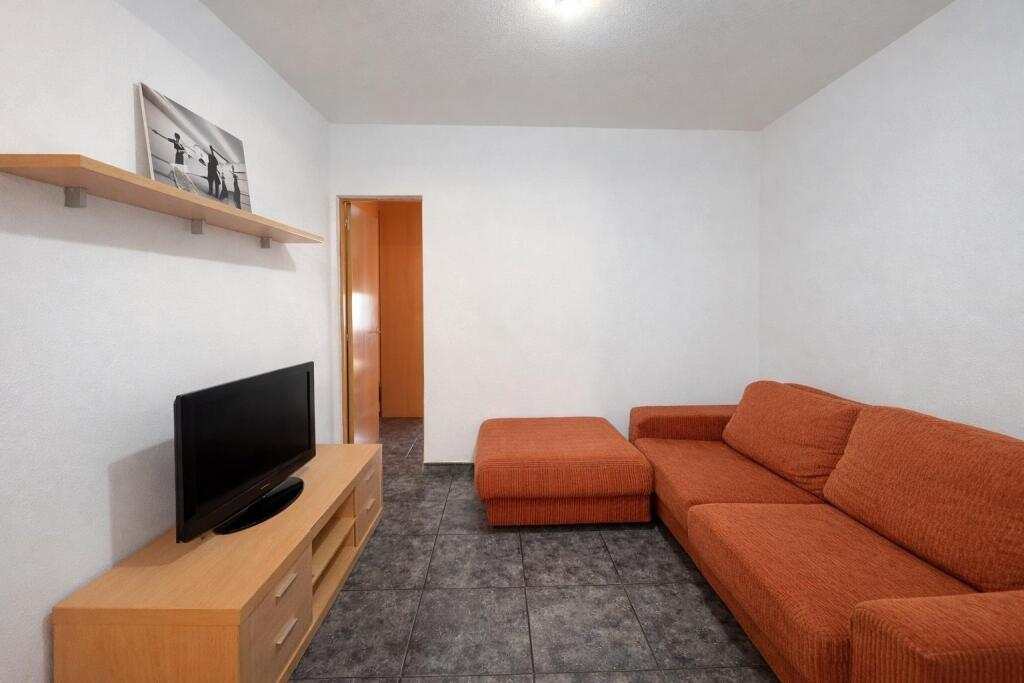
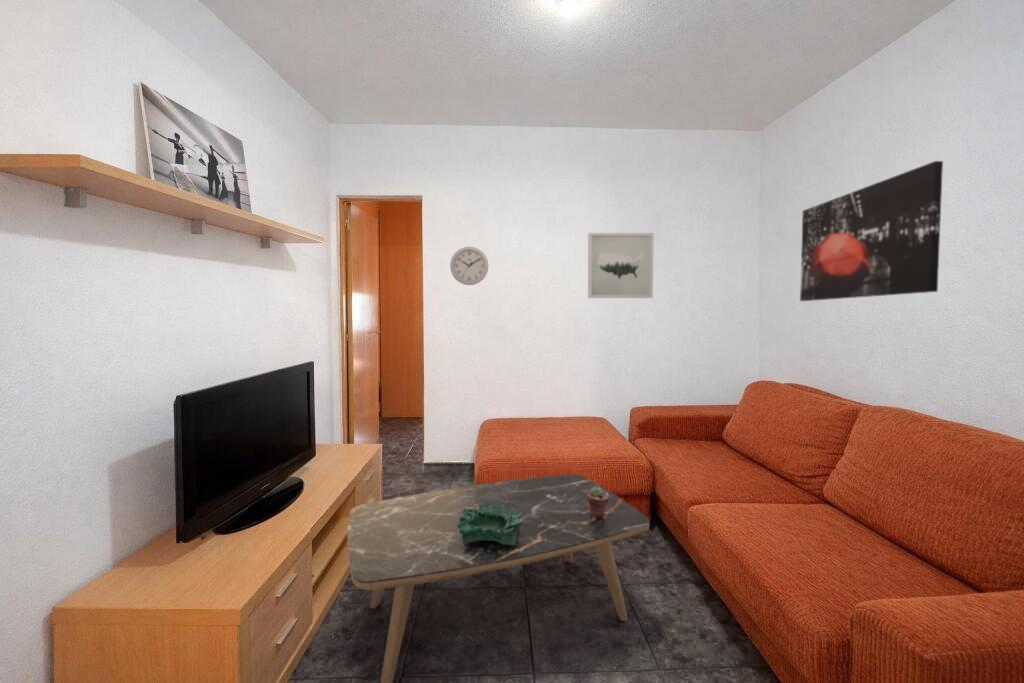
+ wall art [587,232,655,299]
+ potted succulent [587,487,609,518]
+ decorative bowl [457,502,524,545]
+ wall art [799,160,944,302]
+ wall clock [449,246,489,286]
+ coffee table [347,473,650,683]
